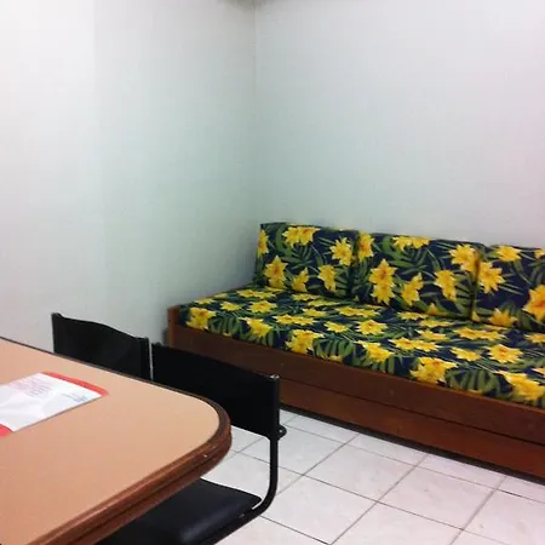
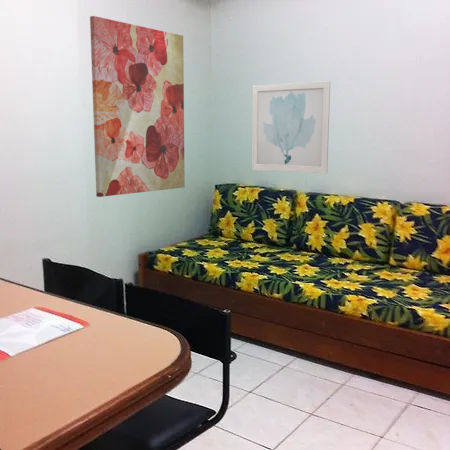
+ wall art [251,80,331,175]
+ wall art [89,15,186,198]
